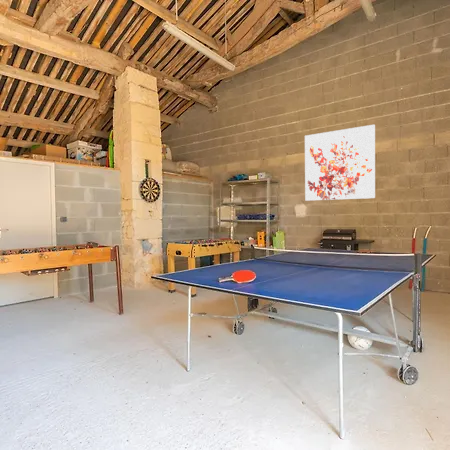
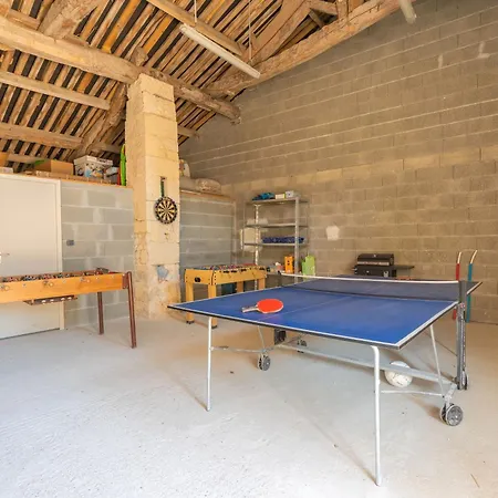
- wall art [304,124,376,202]
